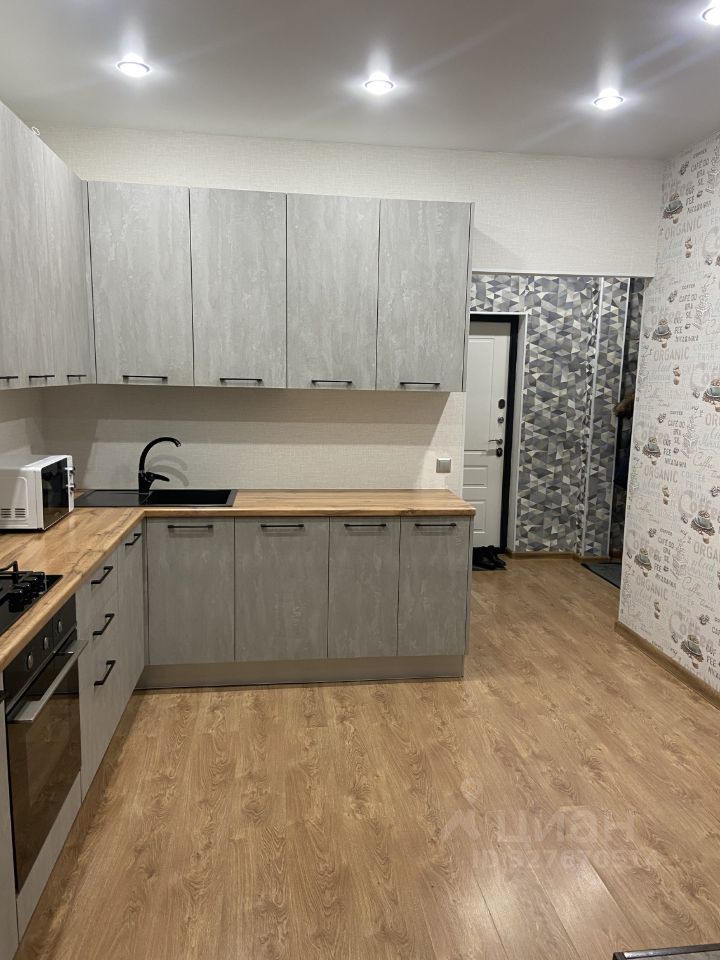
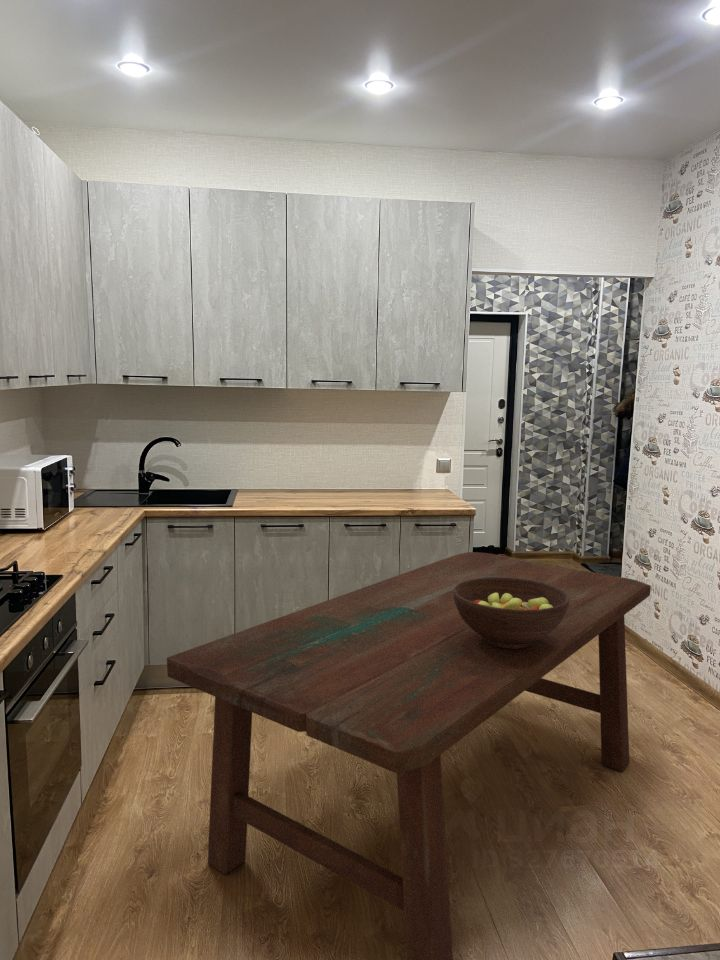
+ fruit bowl [453,577,569,649]
+ dining table [166,551,652,960]
